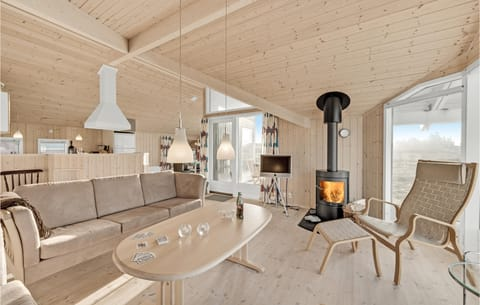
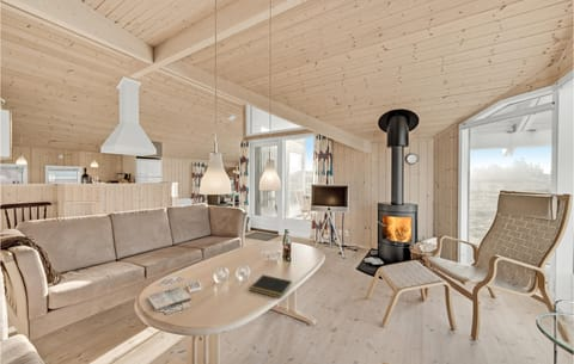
+ magazine [146,286,193,315]
+ notepad [248,273,293,300]
